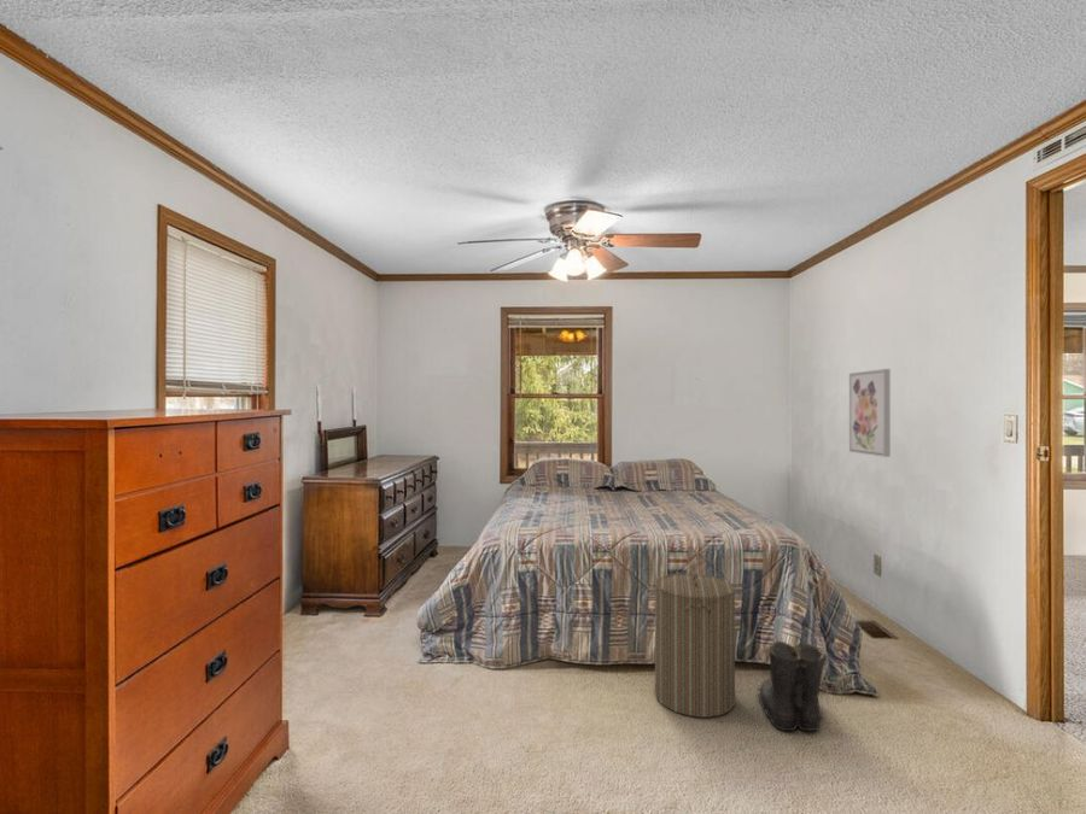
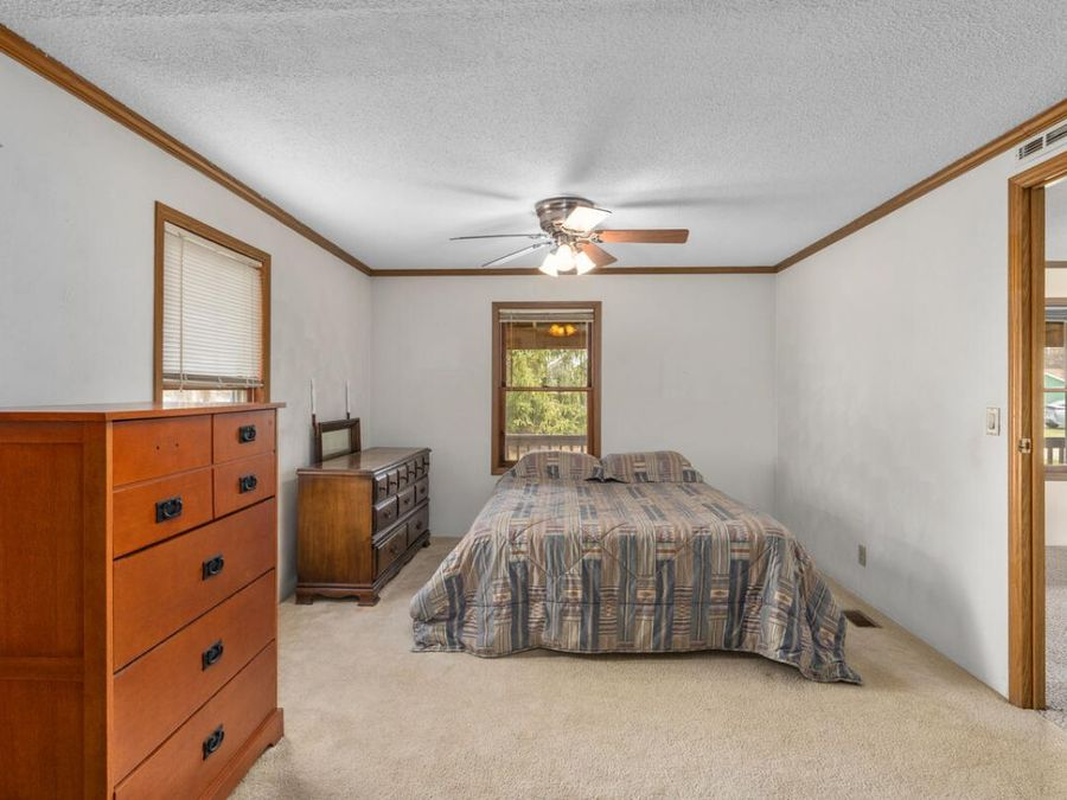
- boots [755,640,828,732]
- wall art [848,368,892,458]
- laundry hamper [653,564,736,719]
